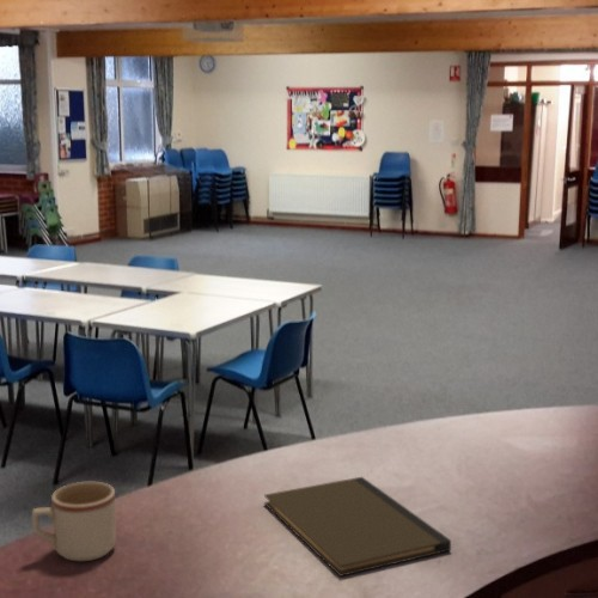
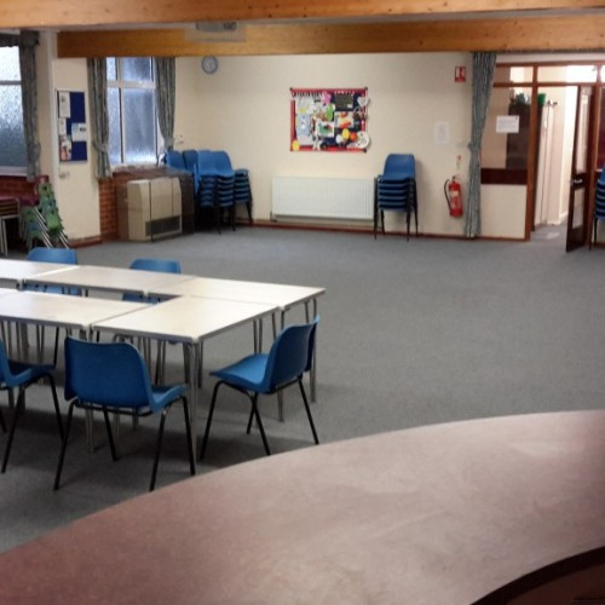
- notebook [263,476,452,578]
- mug [31,481,117,562]
